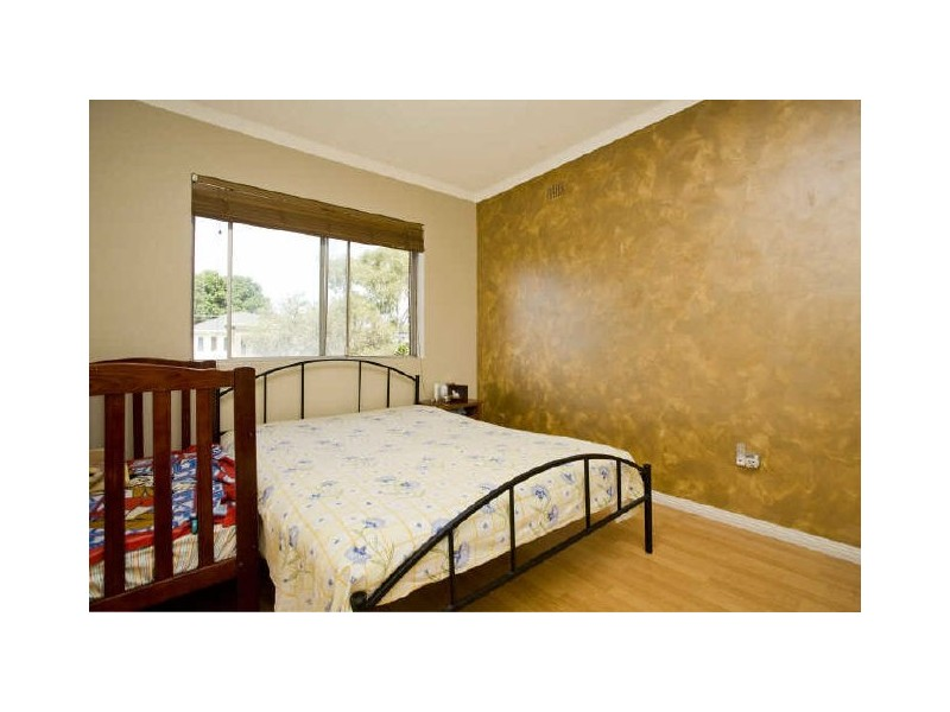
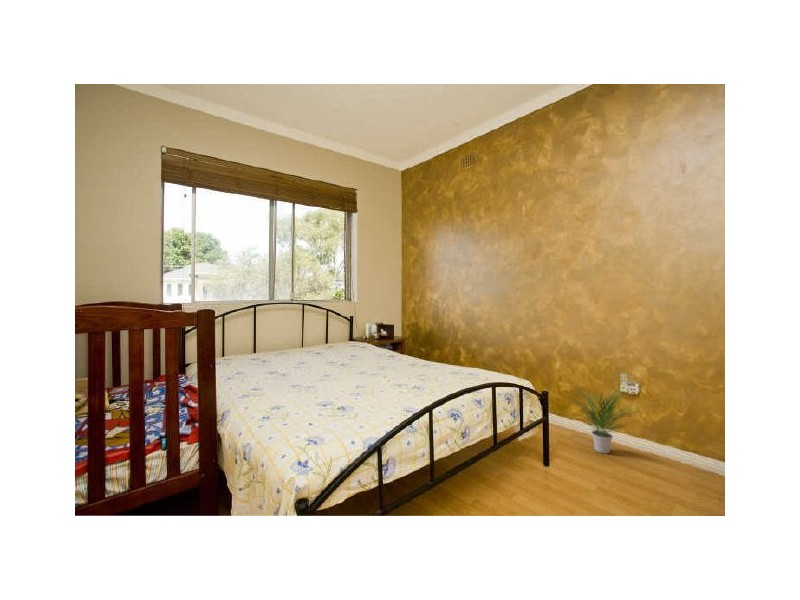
+ potted plant [567,381,641,454]
